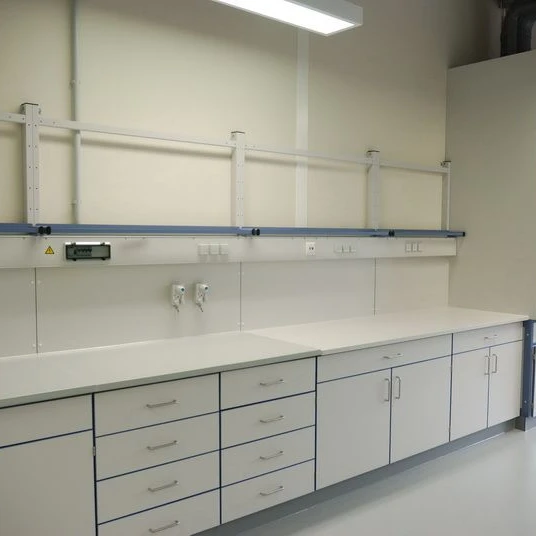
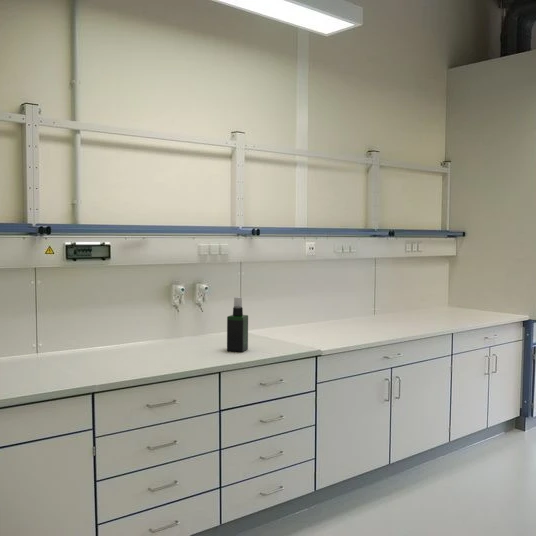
+ spray bottle [226,296,249,353]
